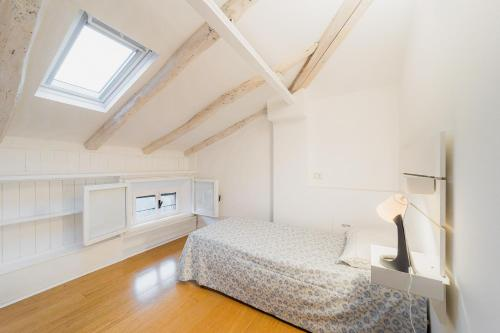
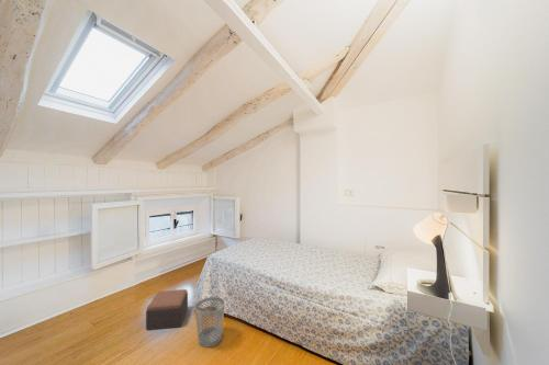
+ footstool [145,288,189,331]
+ wastebasket [194,296,225,349]
